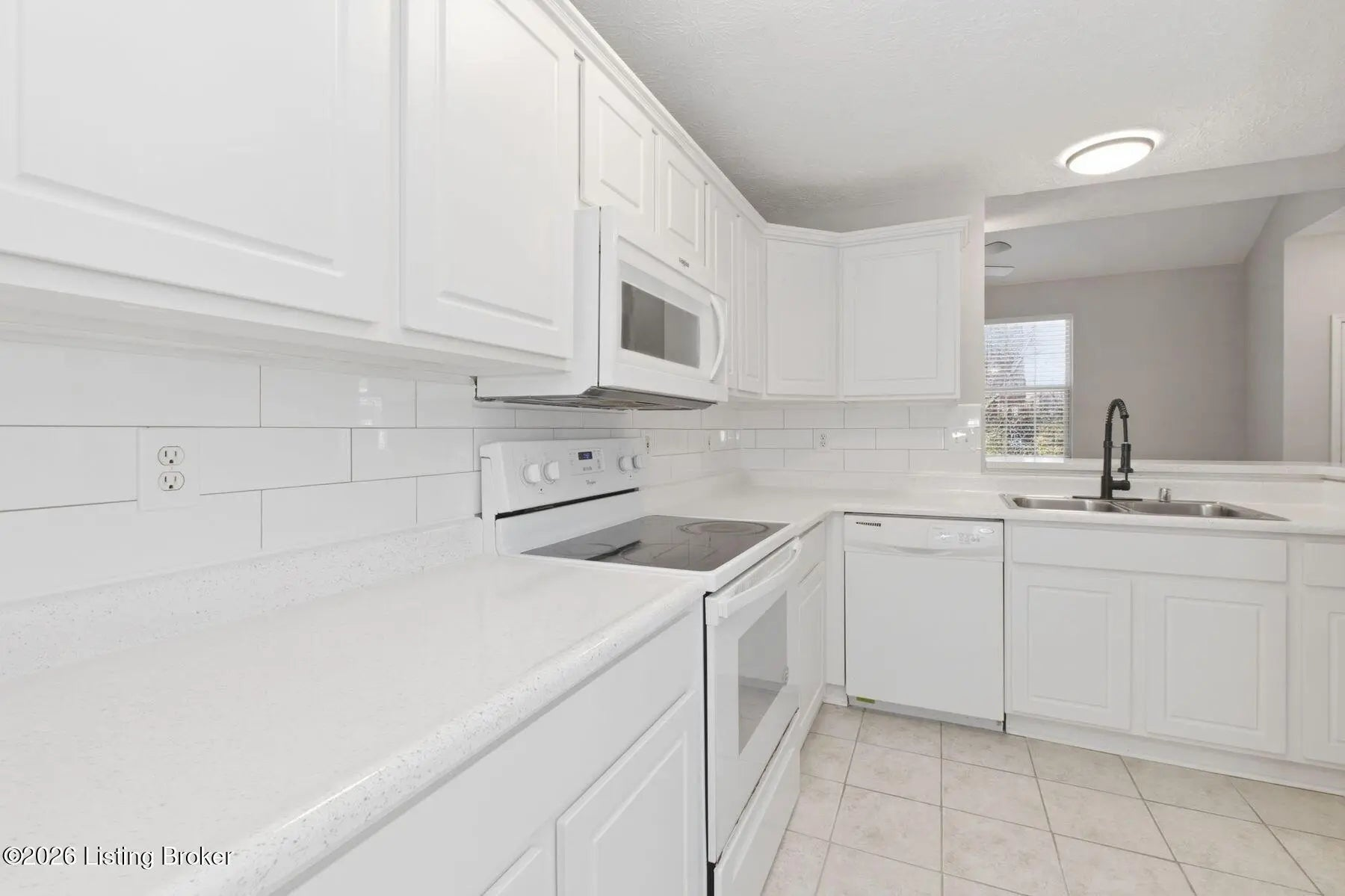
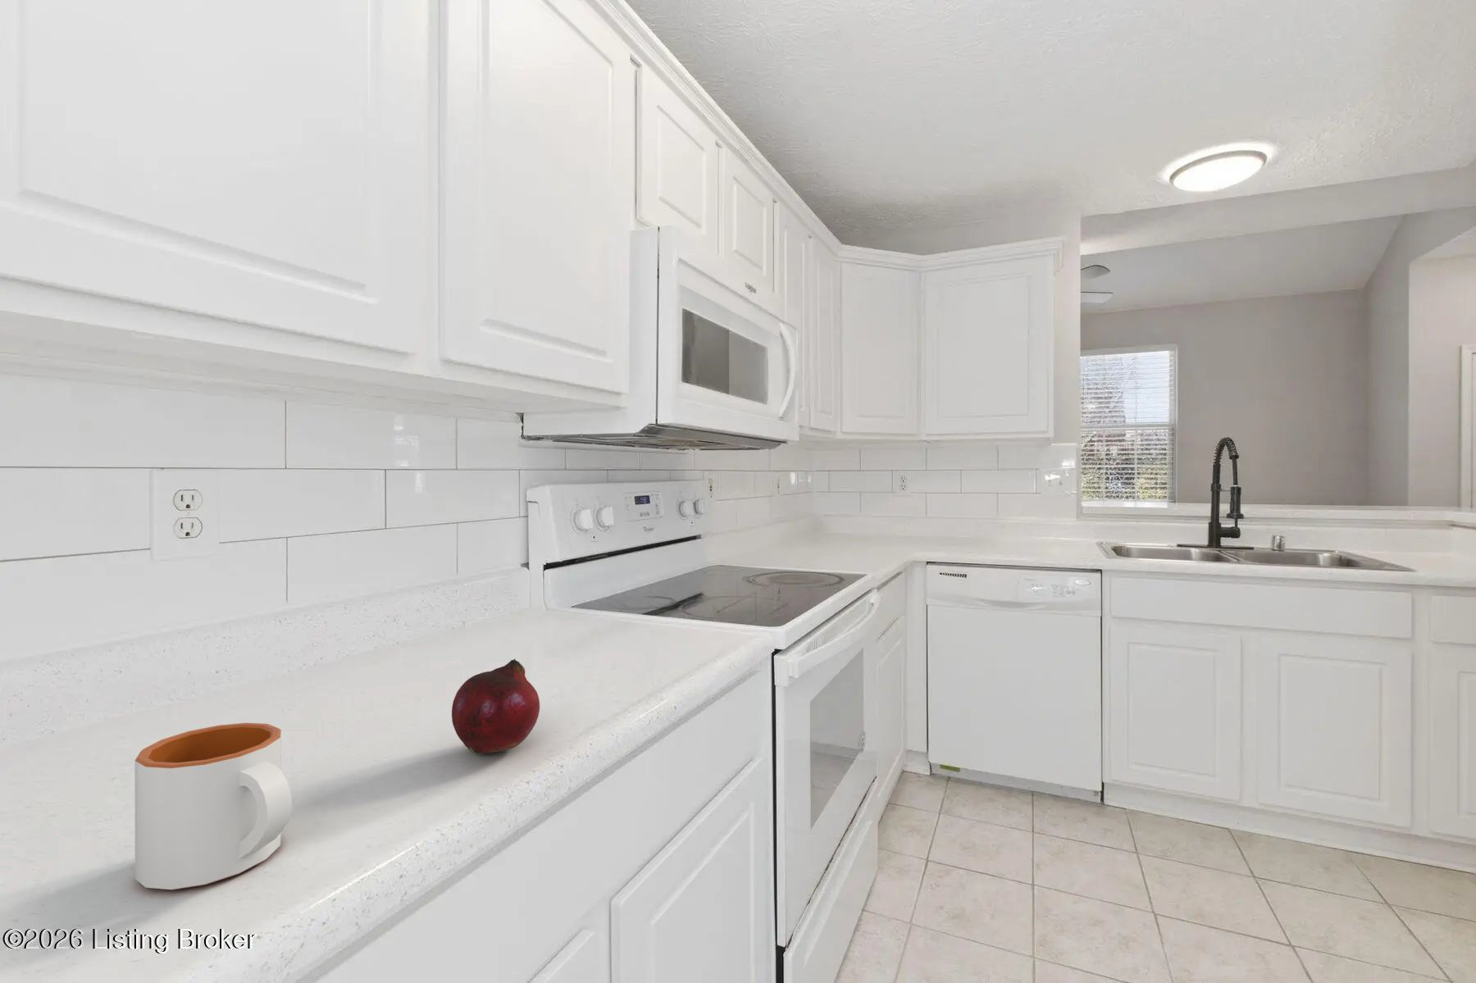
+ mug [134,722,293,891]
+ fruit [451,658,540,755]
